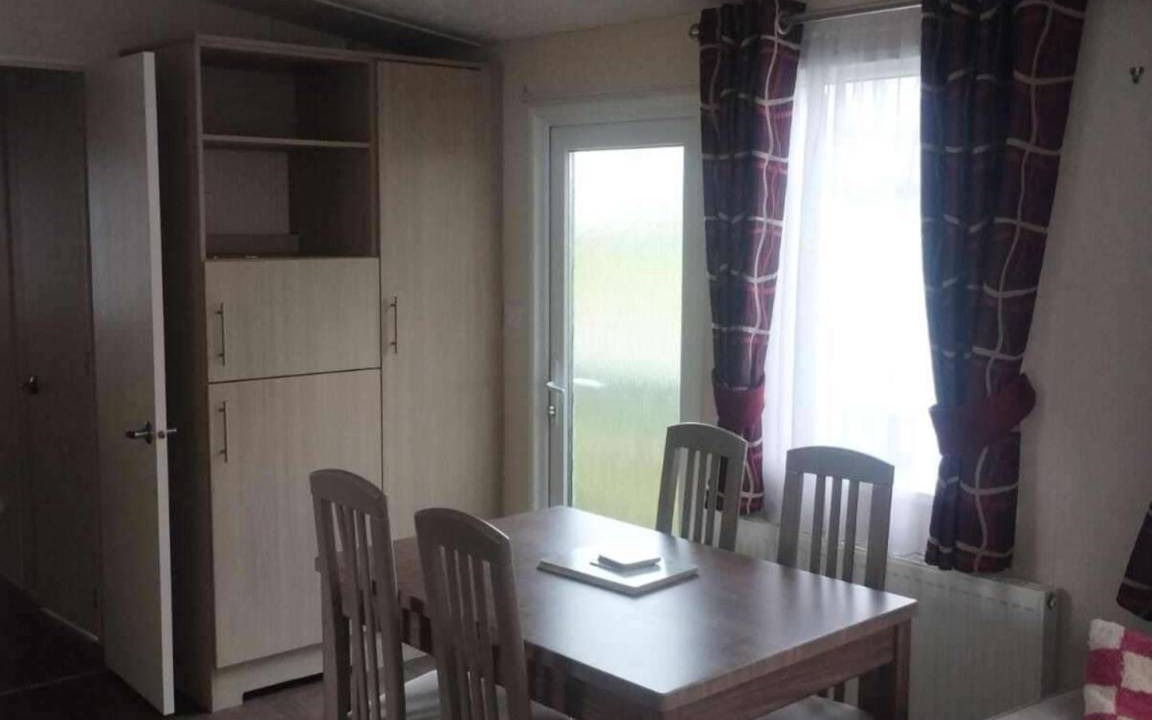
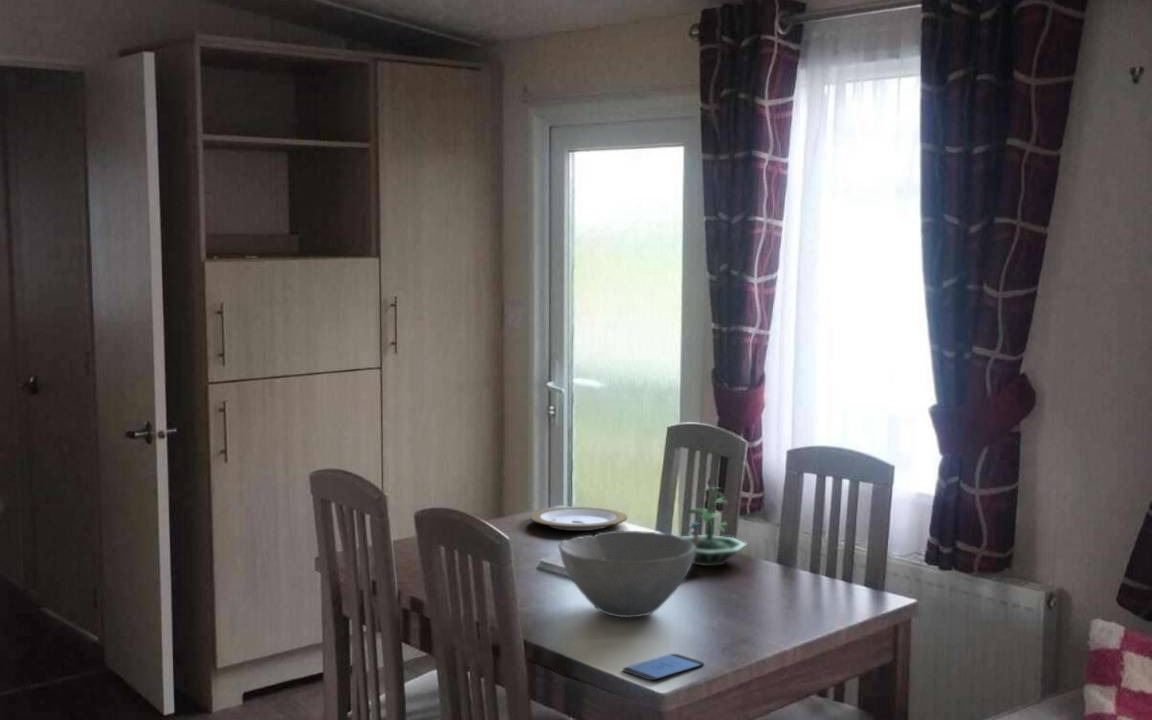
+ smartphone [622,653,705,681]
+ bowl [557,530,696,619]
+ plate [529,506,628,532]
+ terrarium [680,486,748,567]
